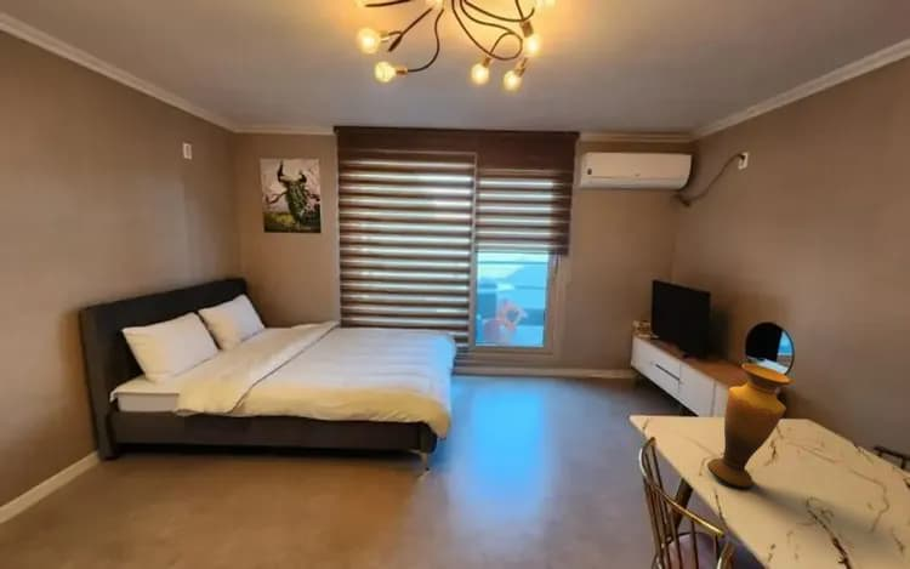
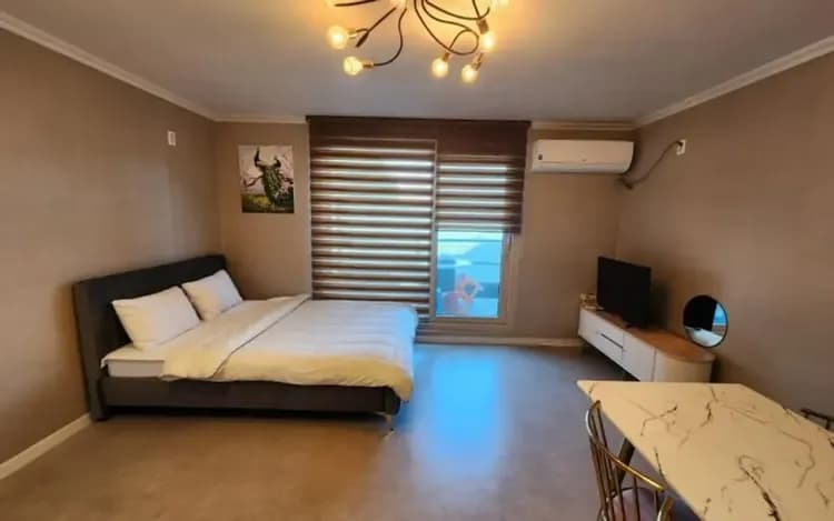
- vase [706,363,792,489]
